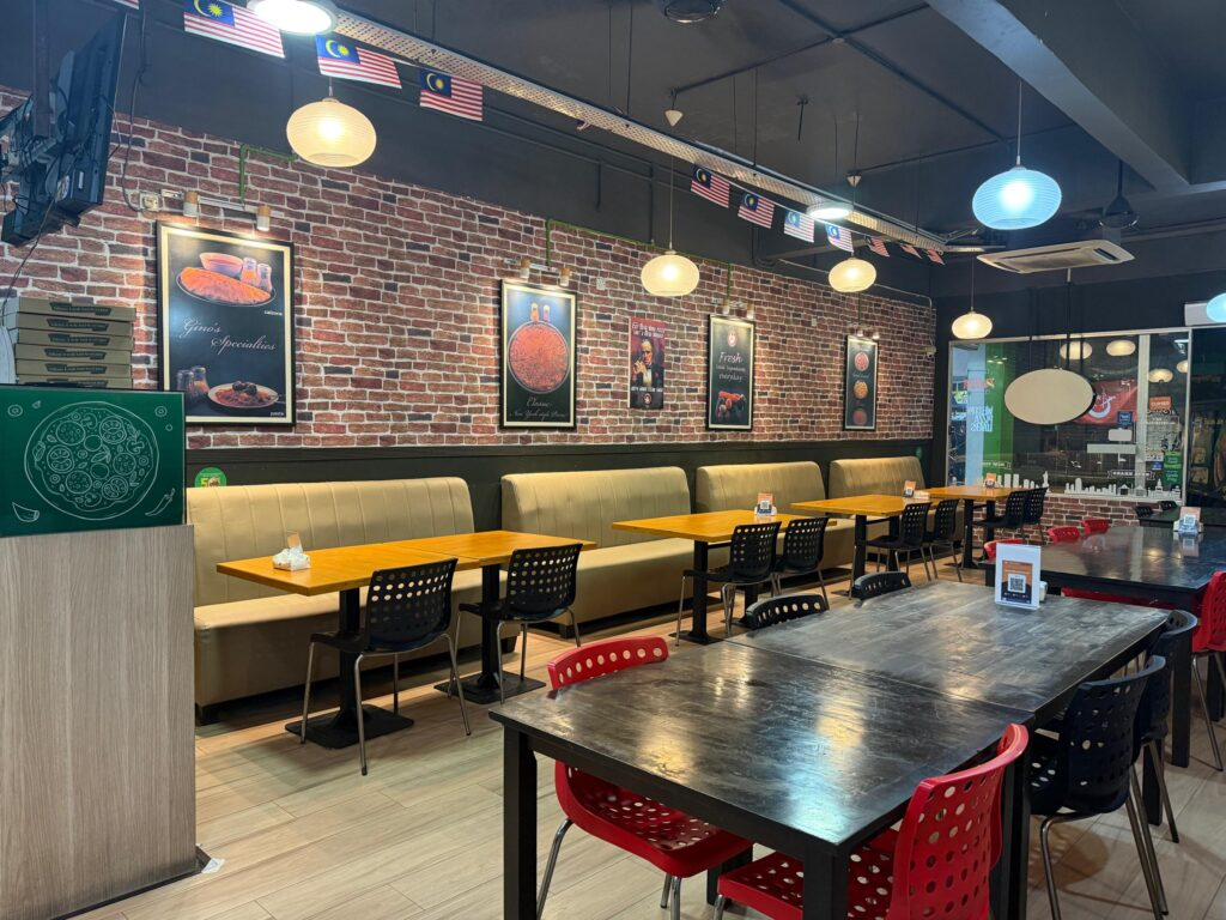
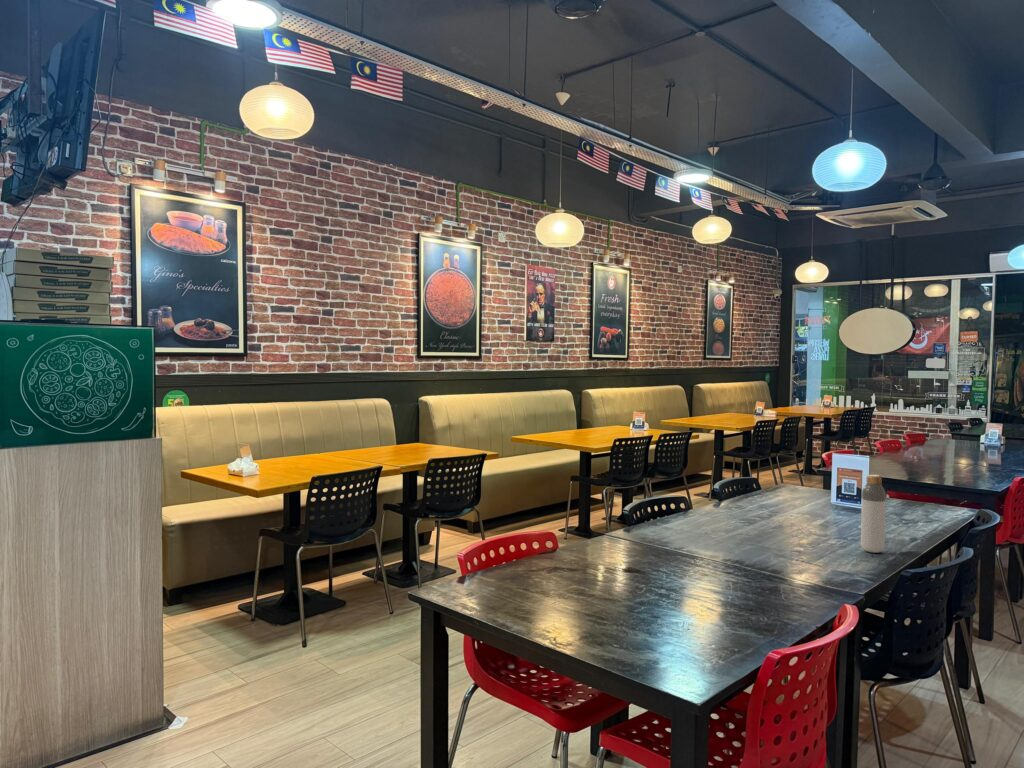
+ bottle [860,474,887,554]
